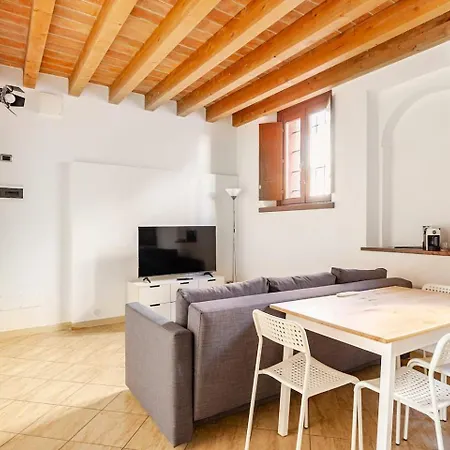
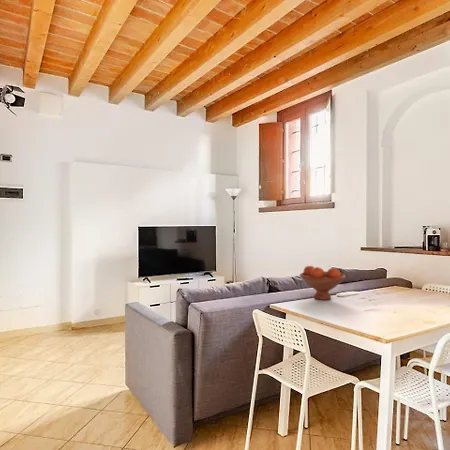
+ fruit bowl [299,265,347,301]
